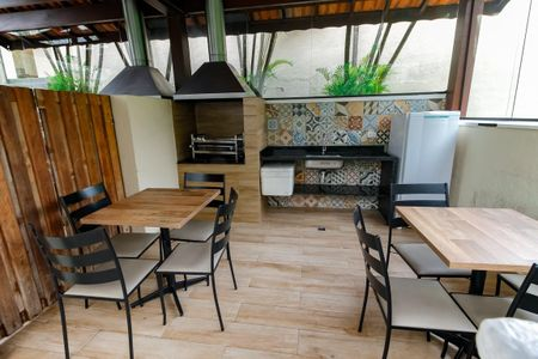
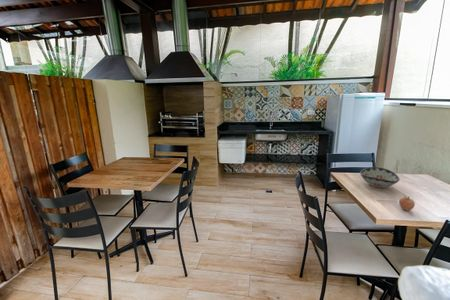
+ fruit [398,193,416,211]
+ decorative bowl [359,166,401,189]
